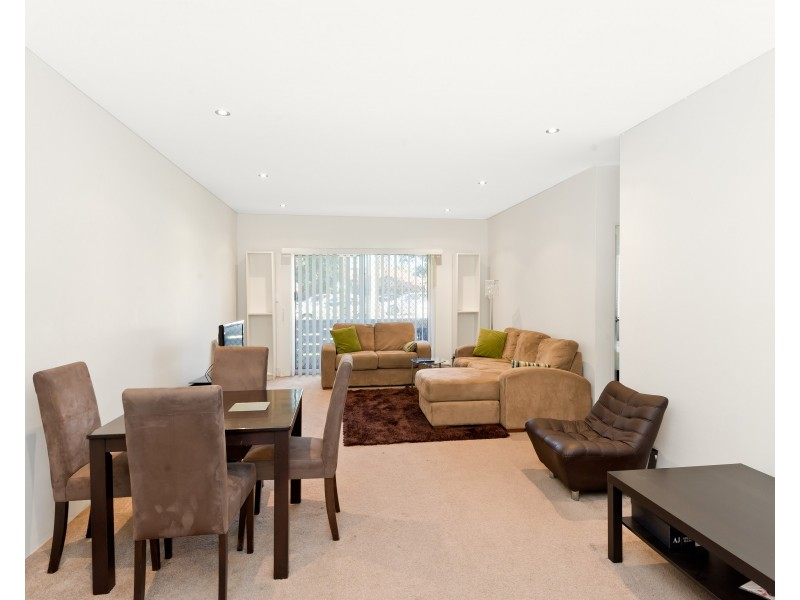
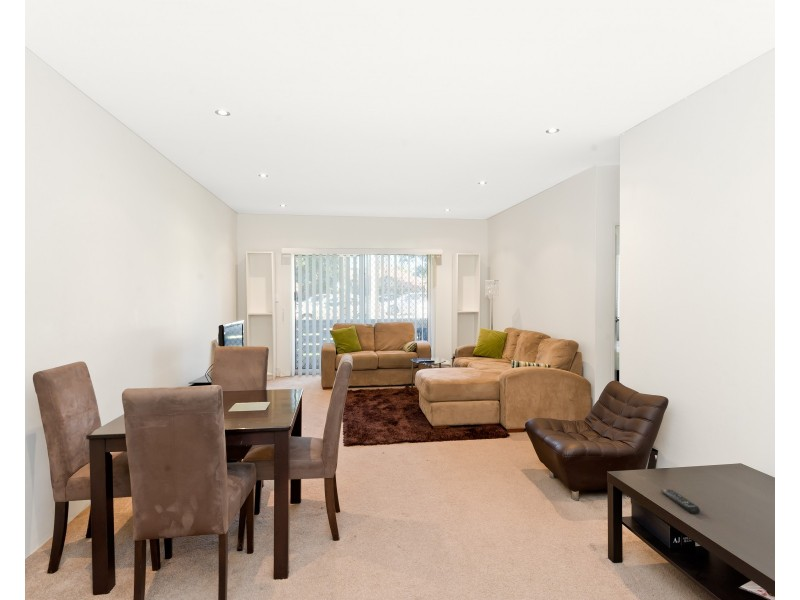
+ remote control [660,489,701,515]
